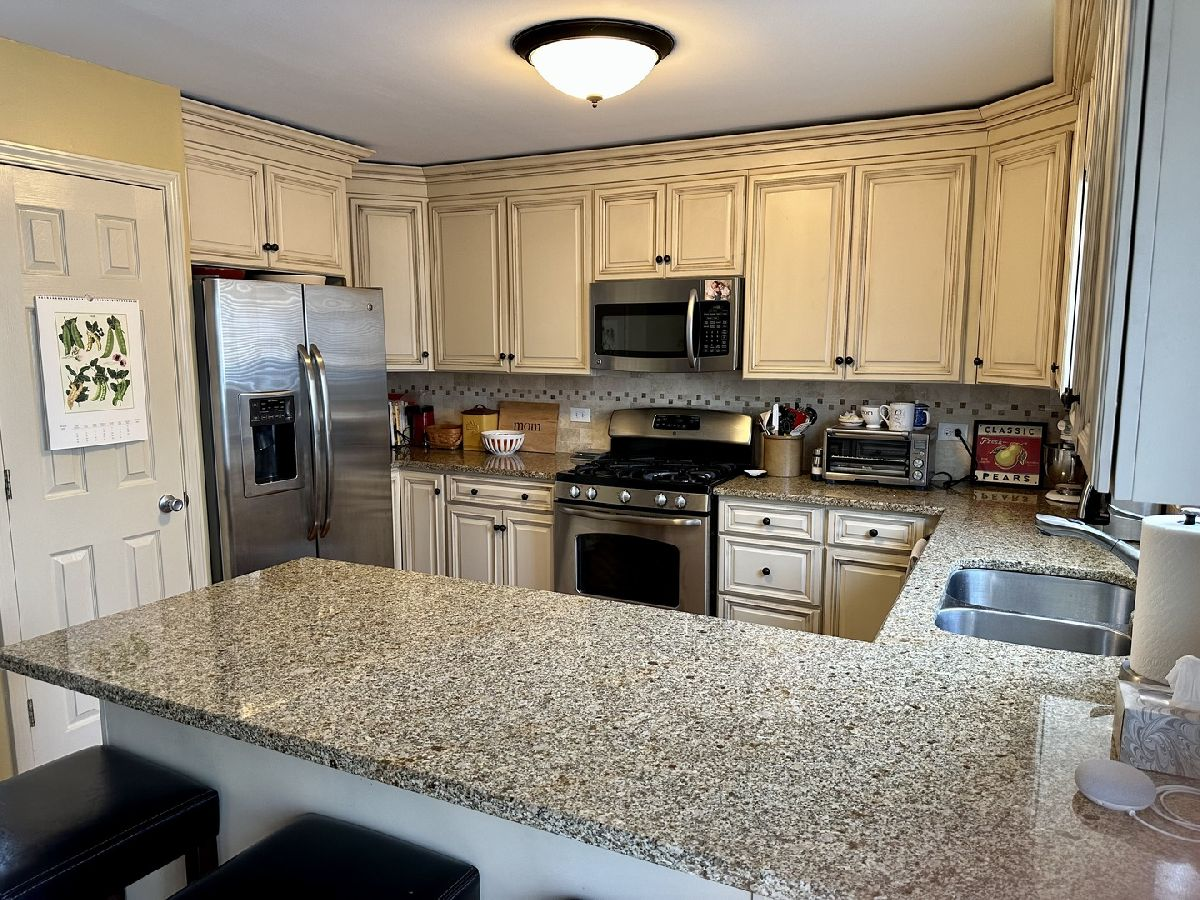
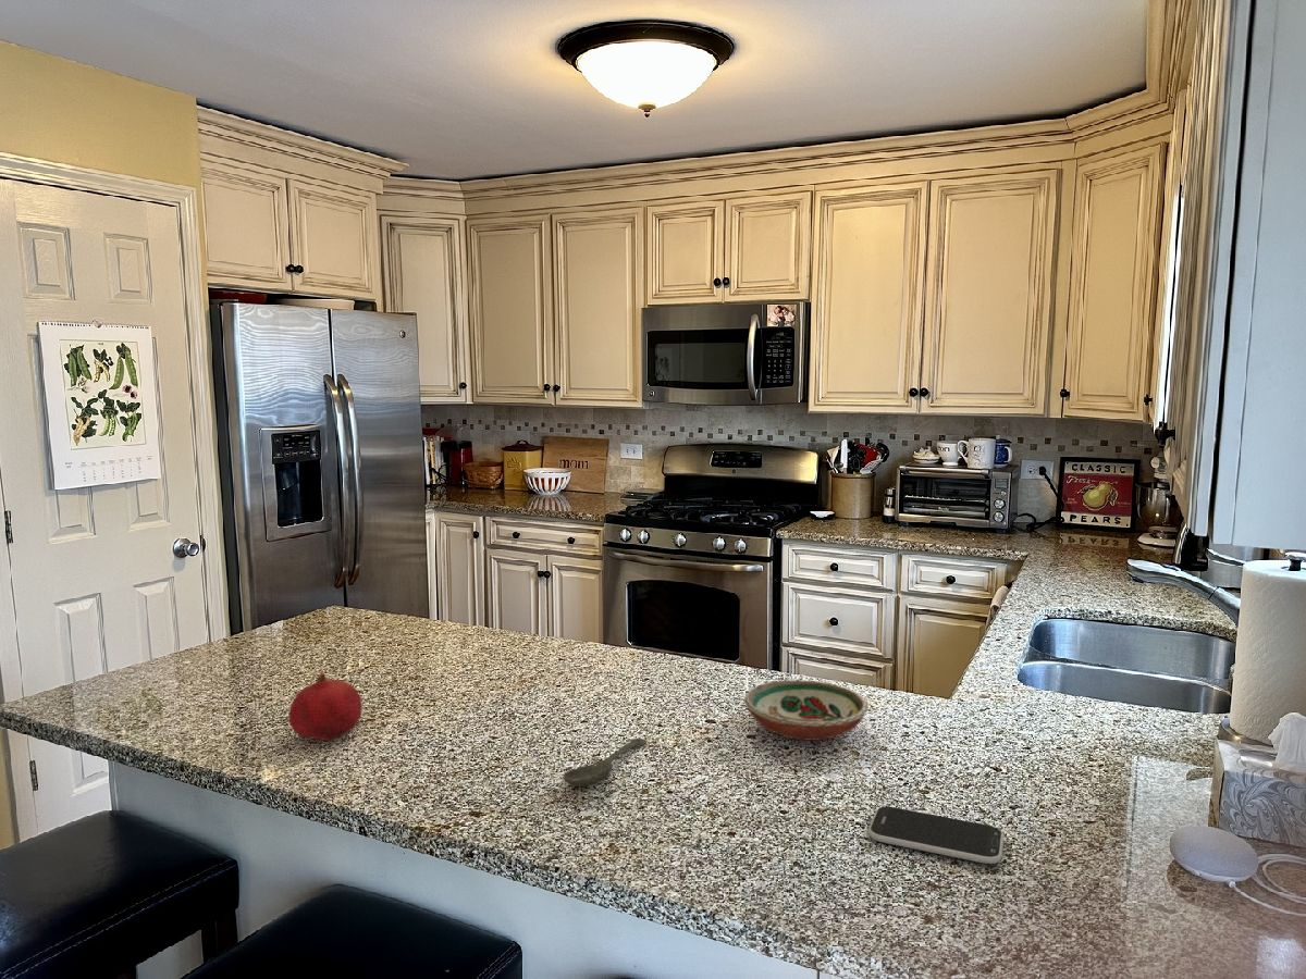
+ smartphone [867,806,1005,865]
+ spoon [563,738,648,788]
+ fruit [288,671,364,742]
+ decorative bowl [743,680,870,742]
